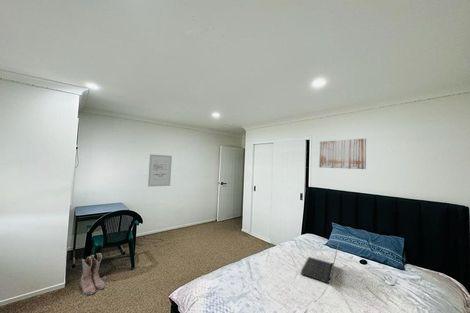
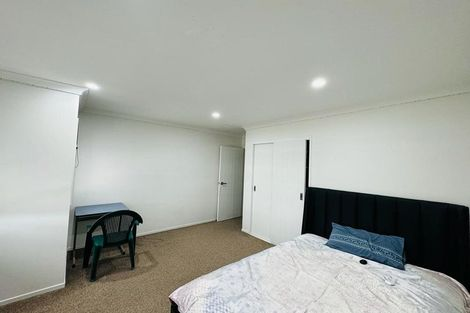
- wall art [147,153,173,188]
- boots [79,252,106,295]
- laptop computer [300,241,340,284]
- wall art [318,138,367,170]
